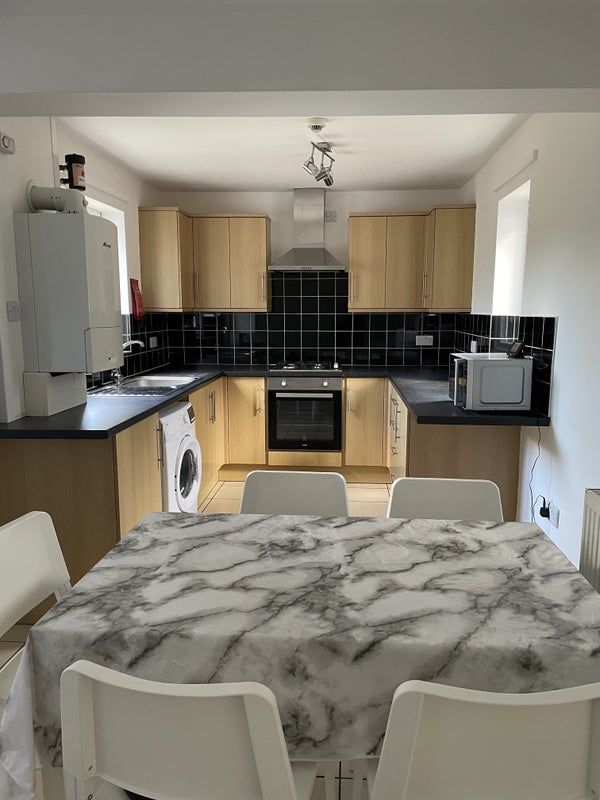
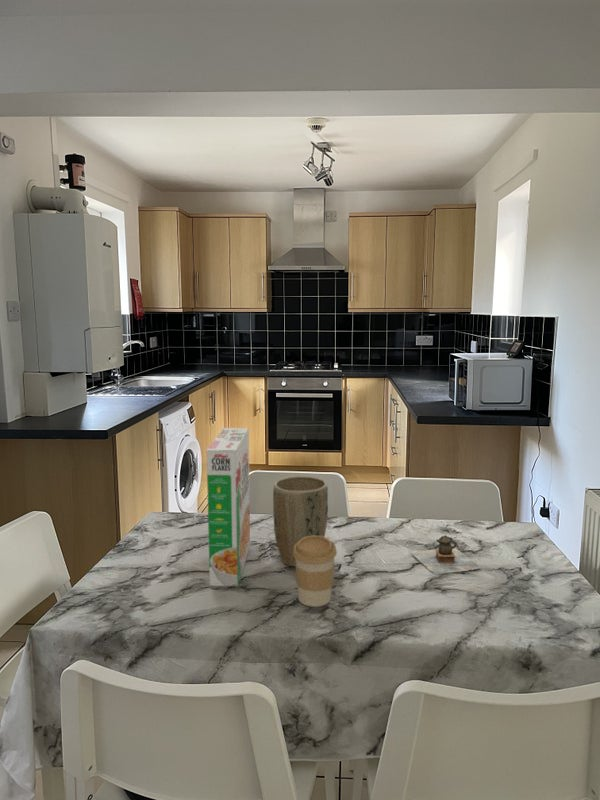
+ cereal box [206,427,251,587]
+ plant pot [272,475,329,568]
+ coffee cup [293,535,338,608]
+ teapot [410,534,481,576]
